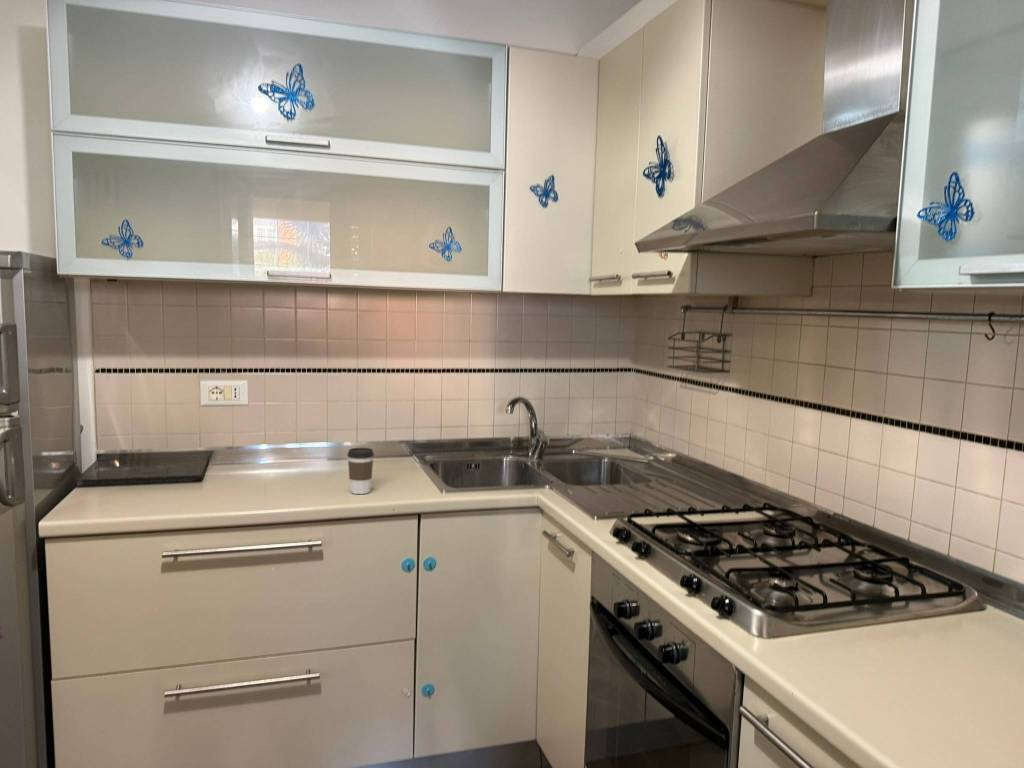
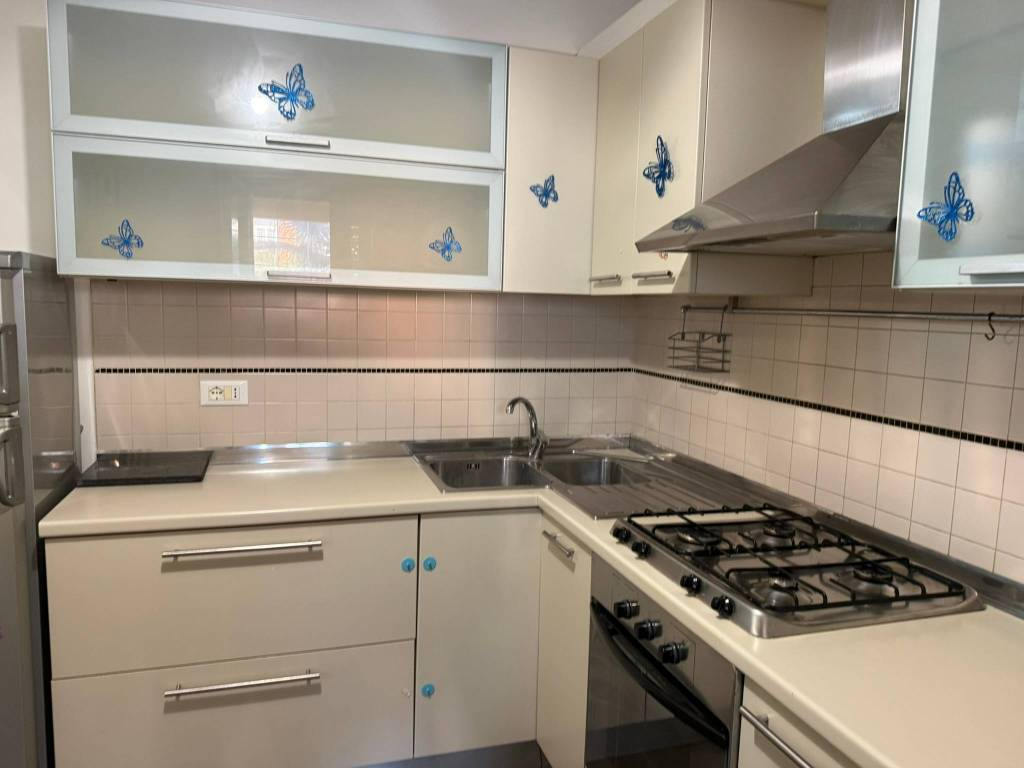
- coffee cup [346,447,375,495]
